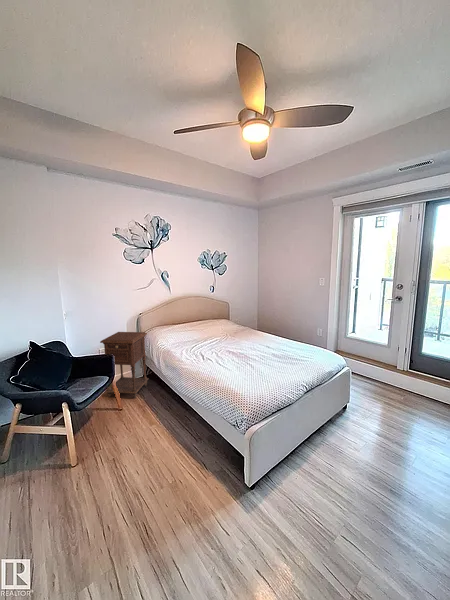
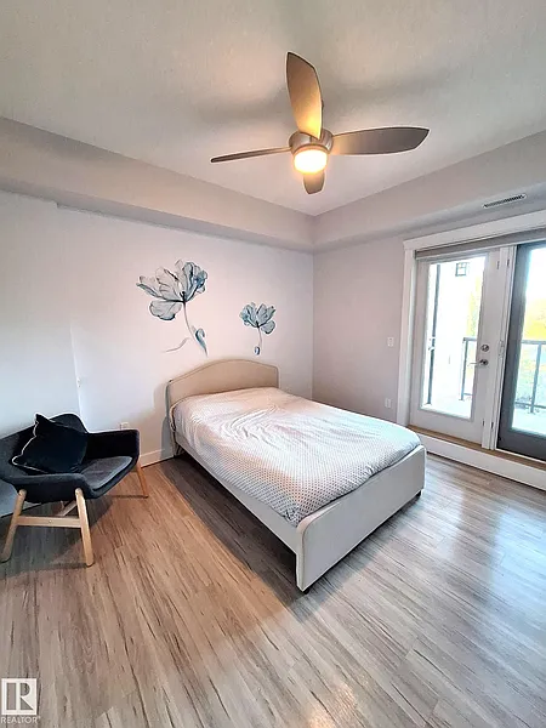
- nightstand [99,331,150,399]
